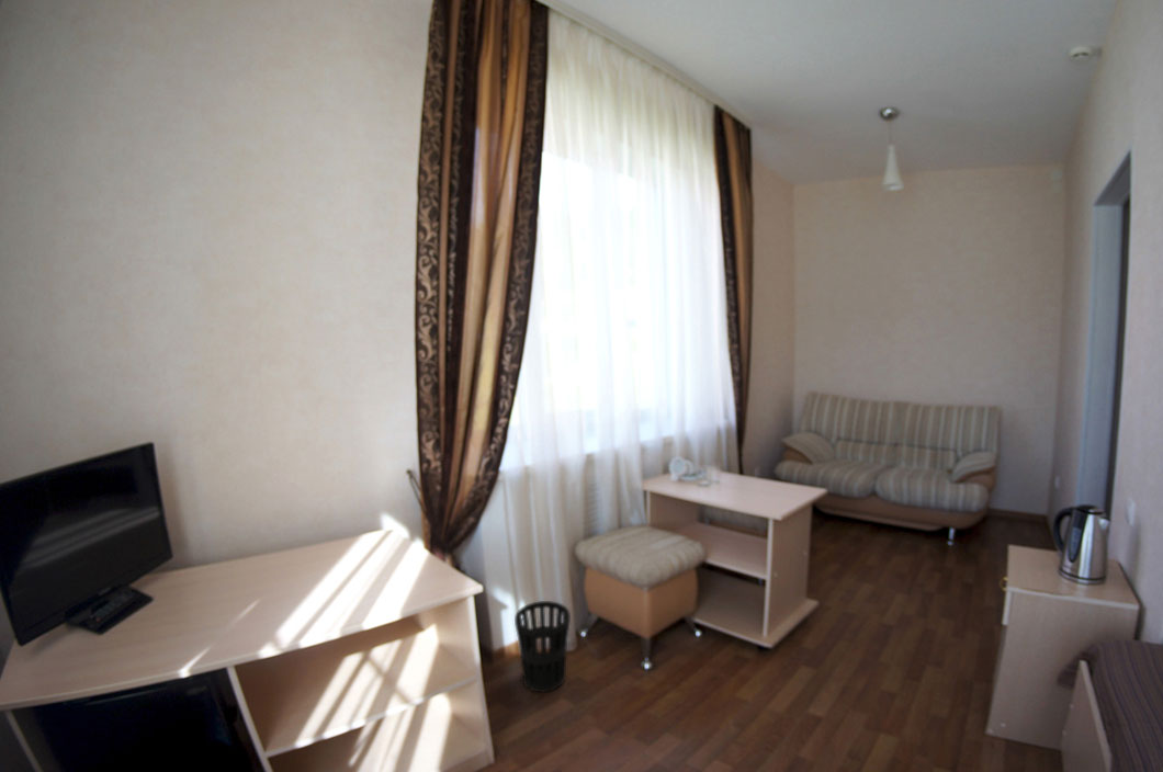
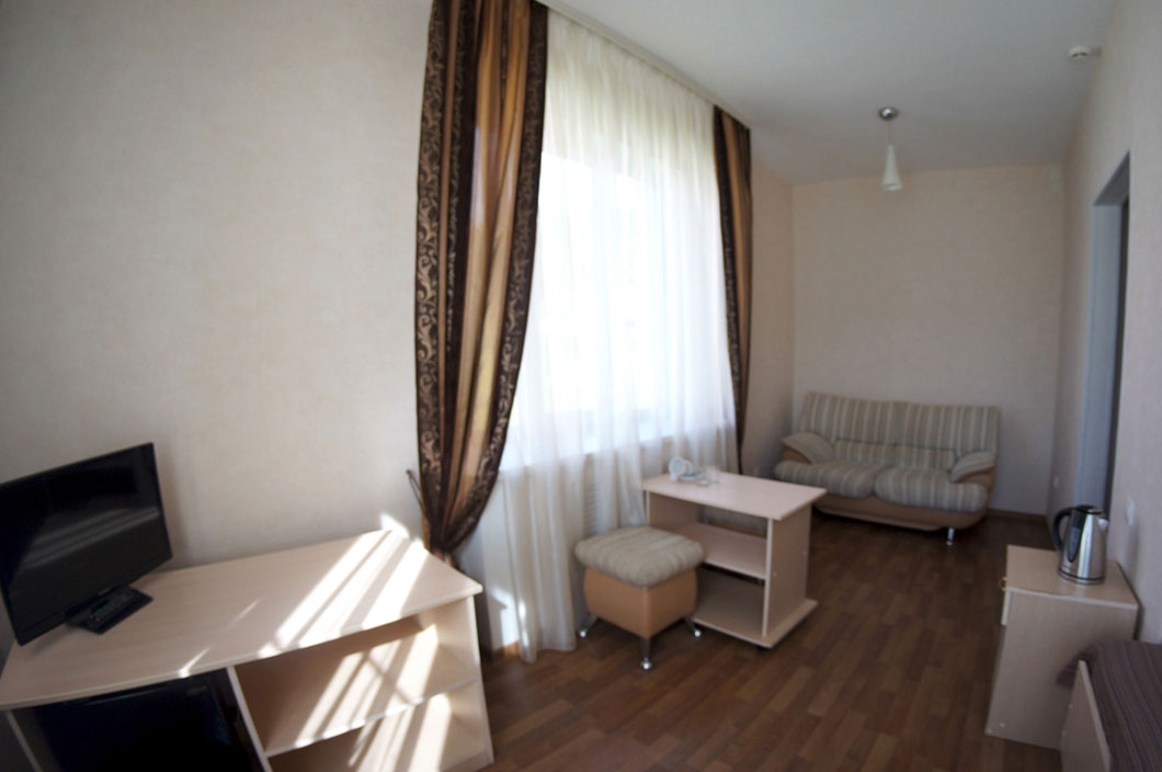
- wastebasket [513,600,572,693]
